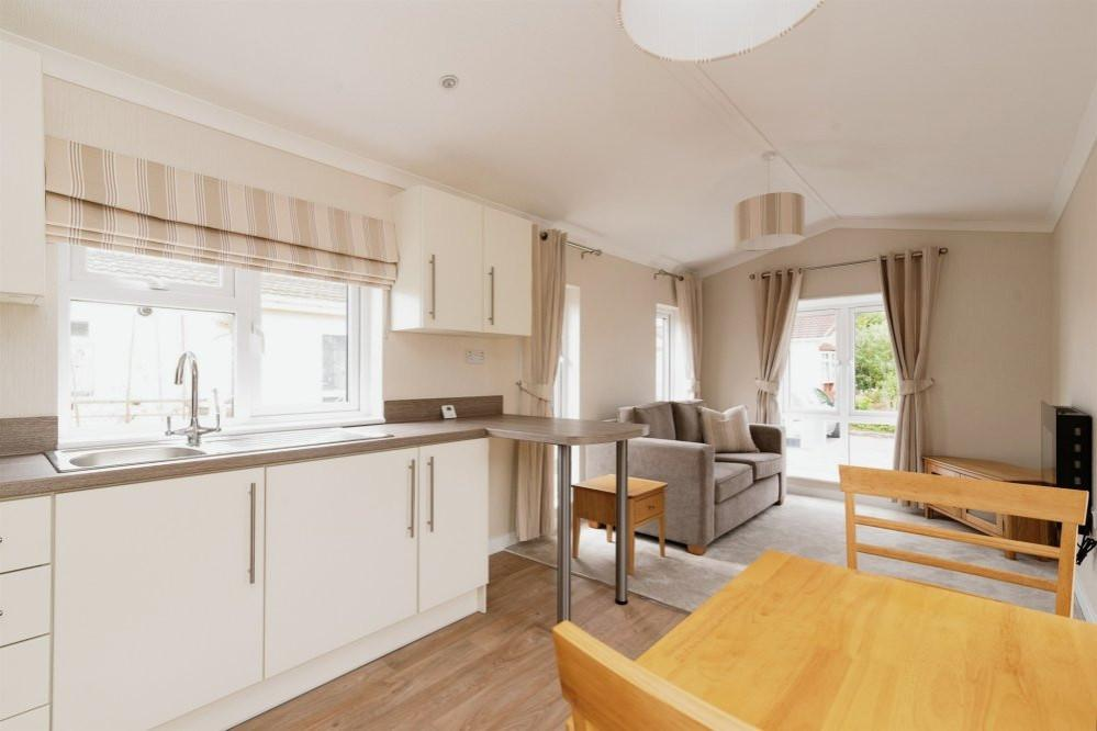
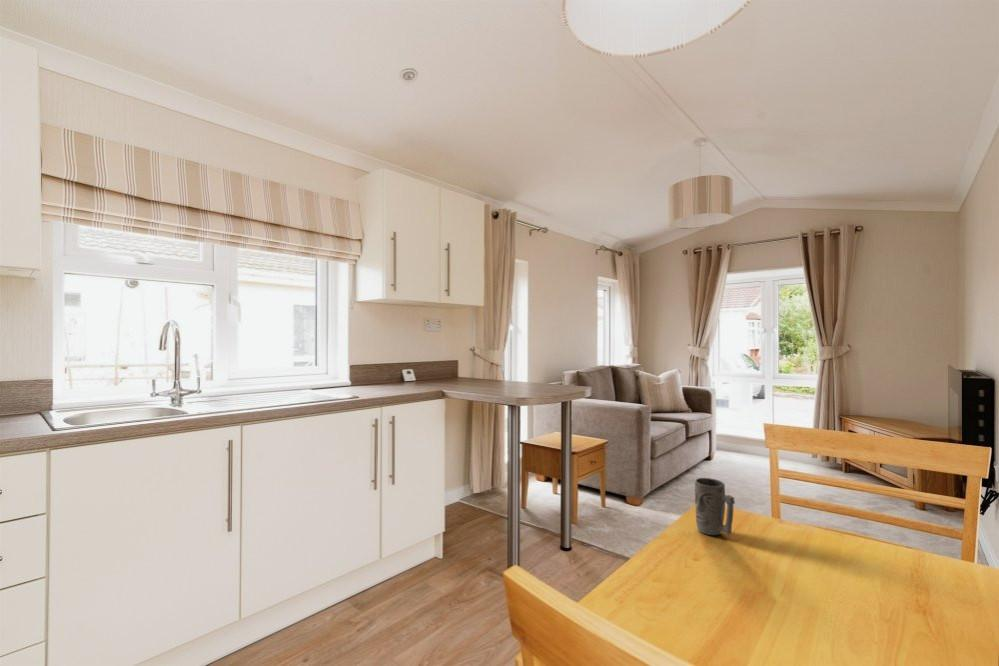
+ mug [693,477,736,536]
